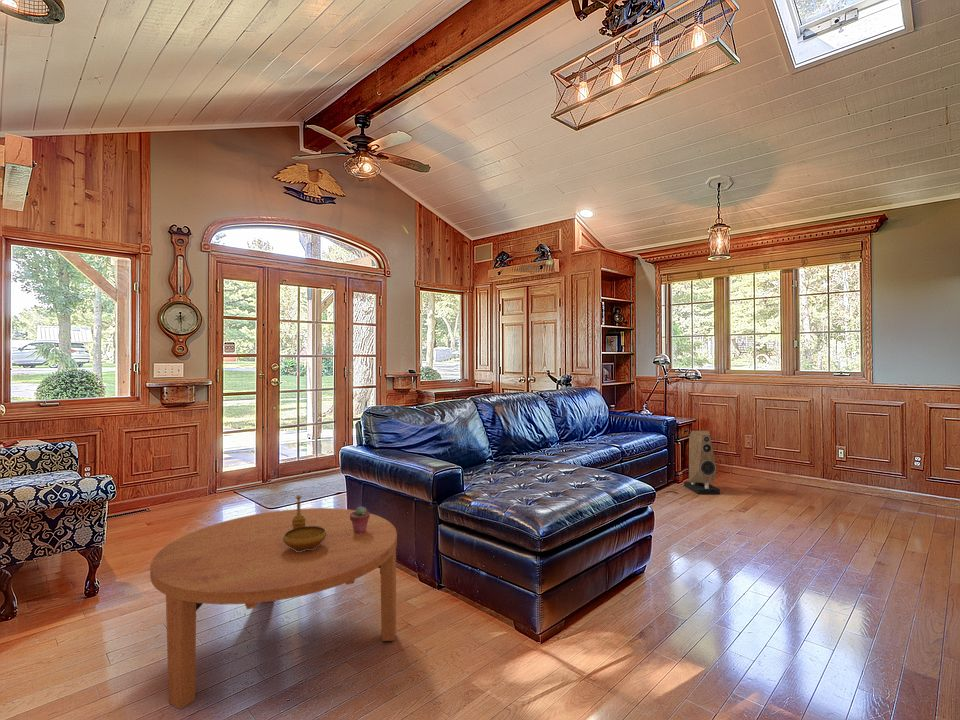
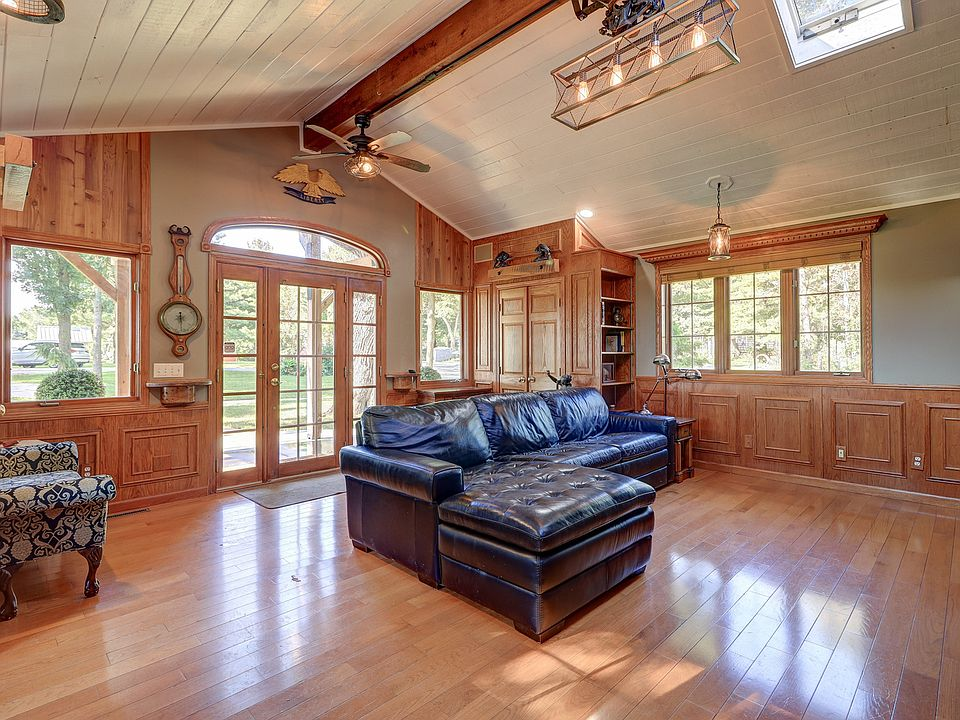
- speaker [683,430,721,495]
- coffee table [149,507,398,710]
- potted succulent [350,505,370,534]
- decorative bowl [282,494,328,552]
